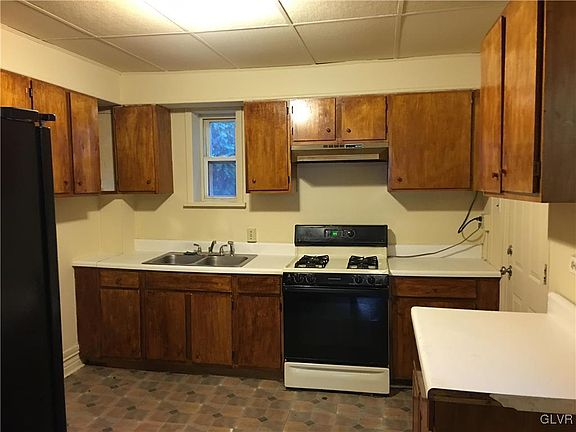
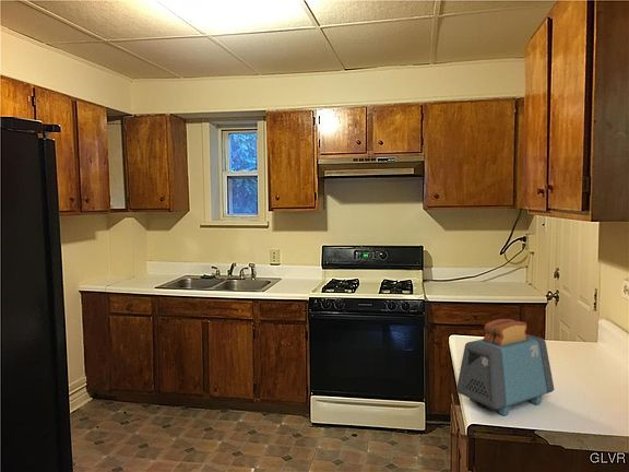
+ toaster [455,318,555,416]
